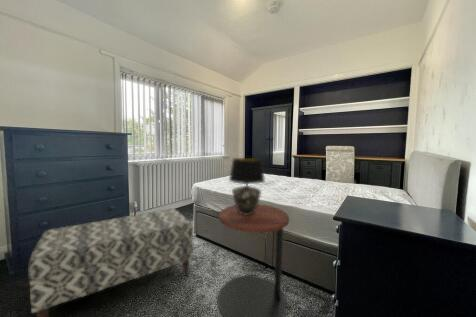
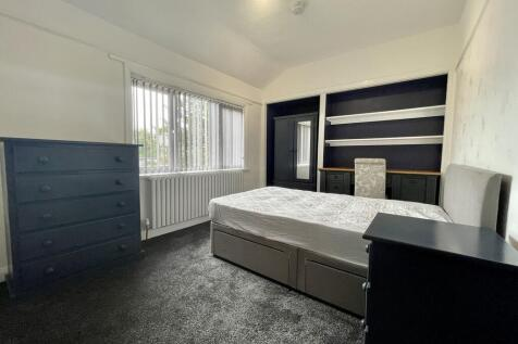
- side table [217,203,290,317]
- table lamp [228,157,266,215]
- bench [27,207,194,317]
